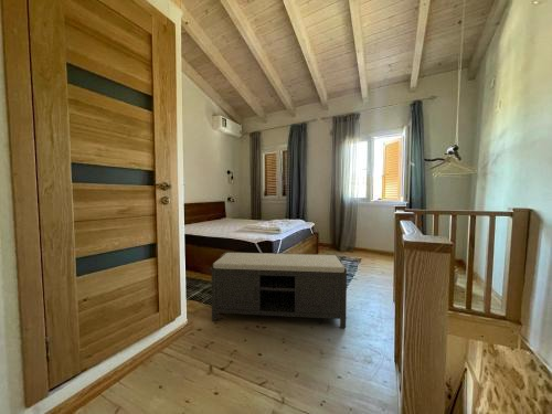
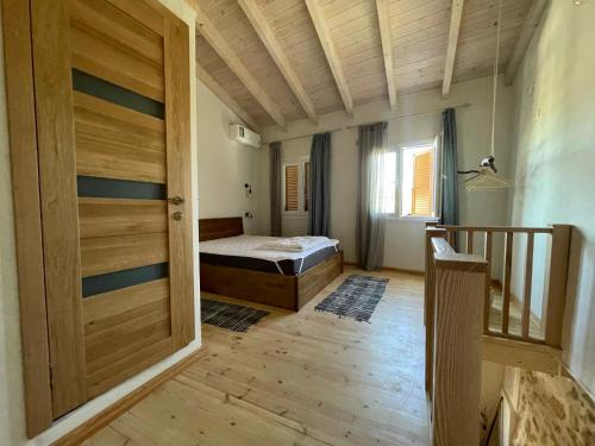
- bench [209,251,349,329]
